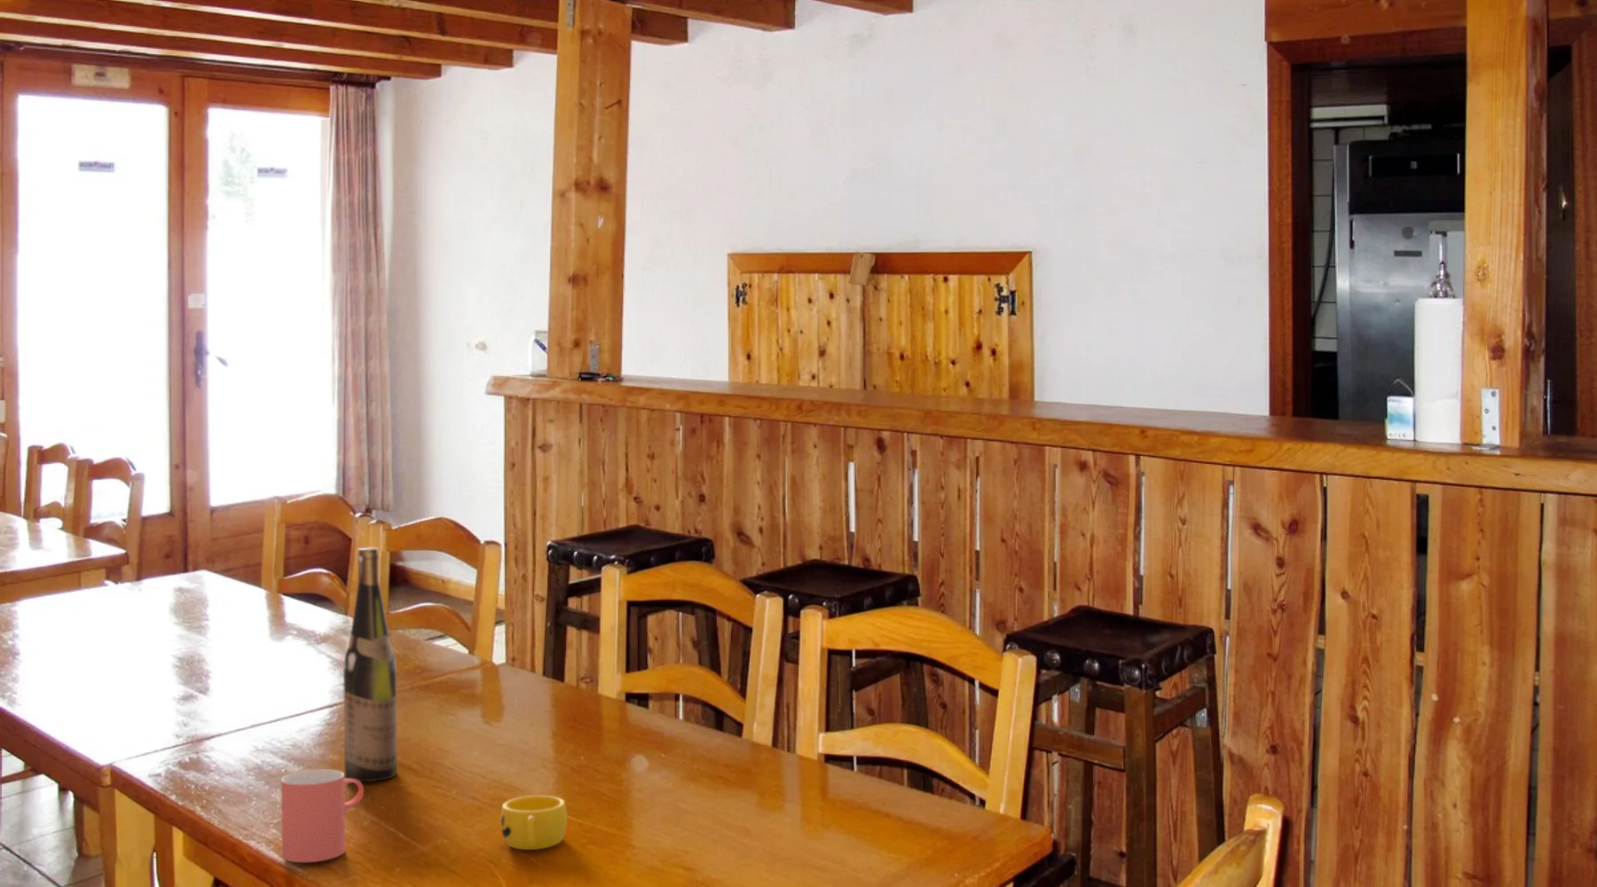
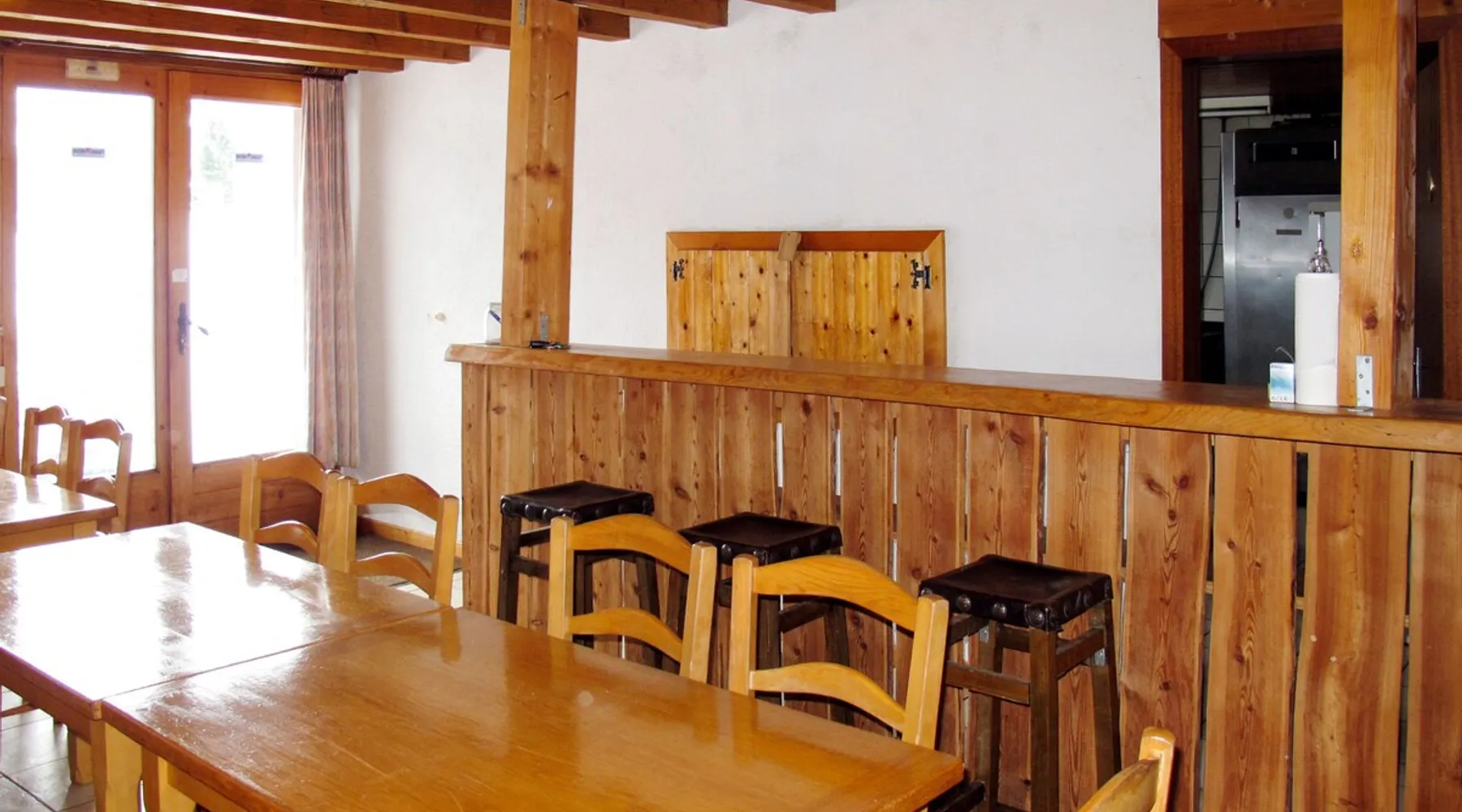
- cup [499,795,568,851]
- wine bottle [343,547,399,782]
- cup [281,768,365,863]
